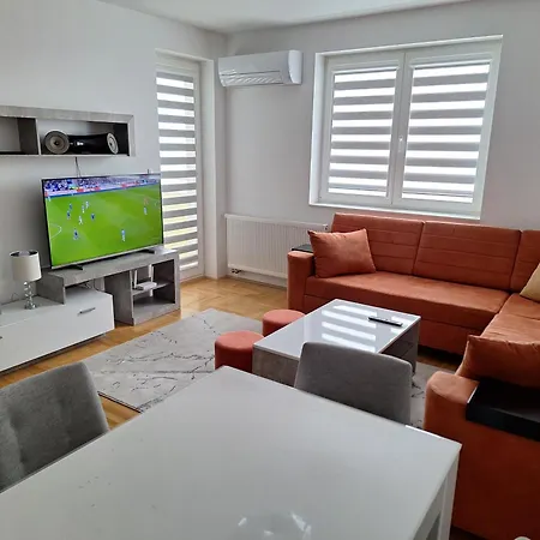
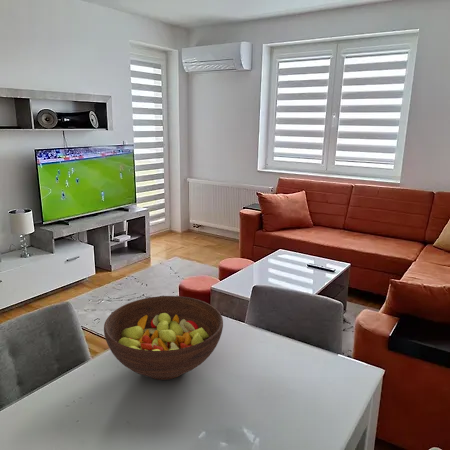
+ fruit bowl [103,295,224,381]
